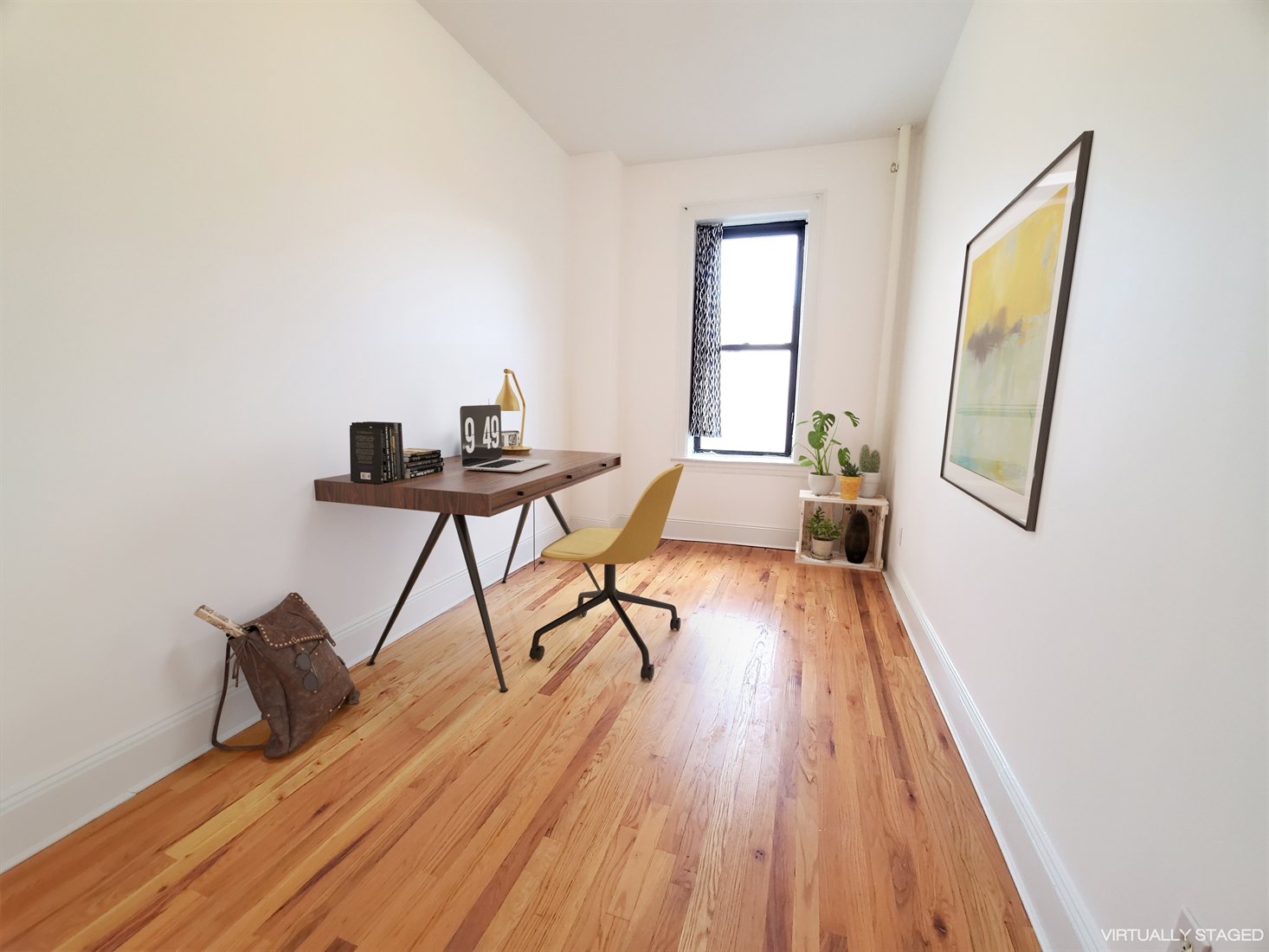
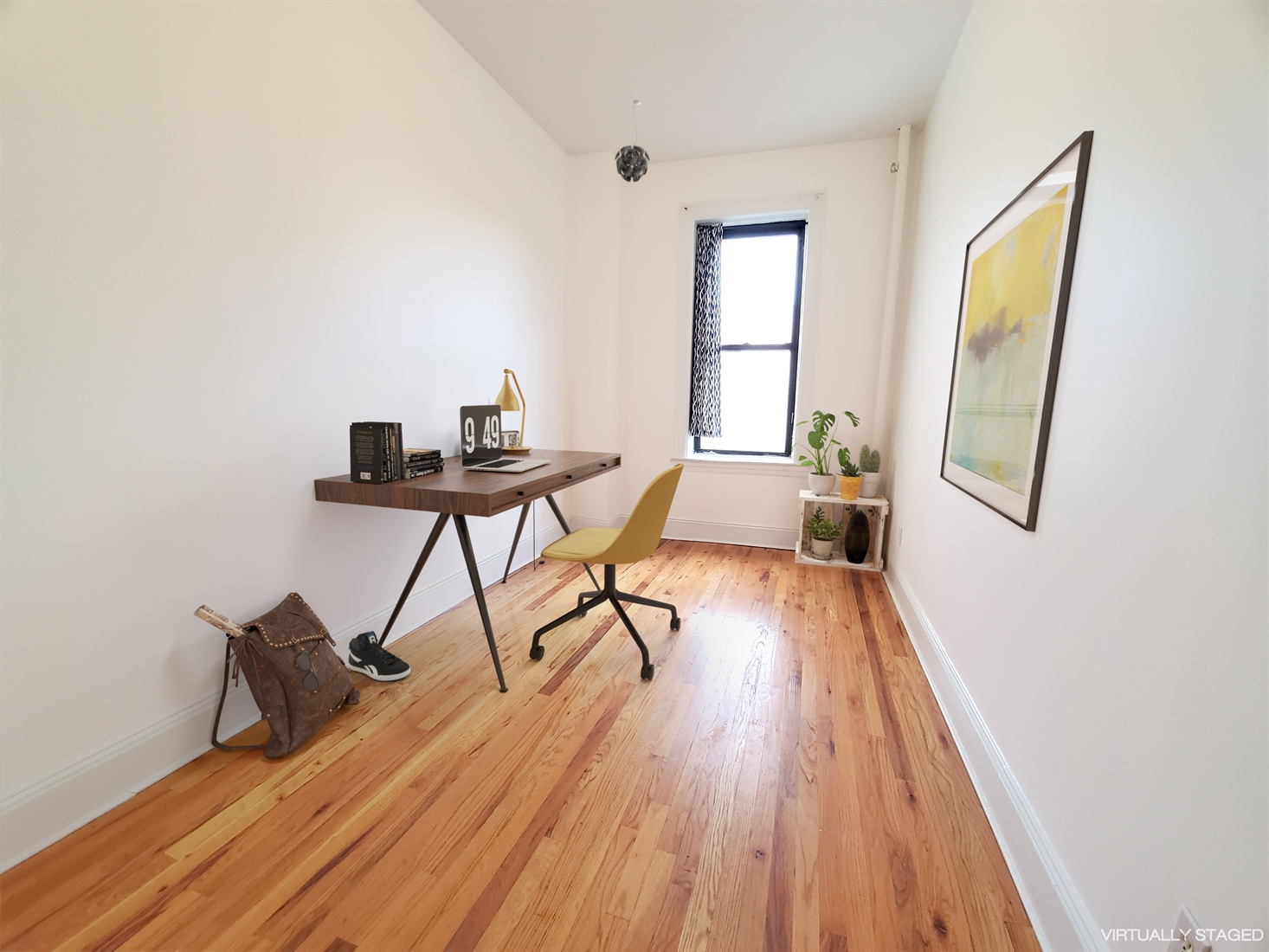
+ sneaker [347,630,411,682]
+ pendant light [614,100,651,183]
